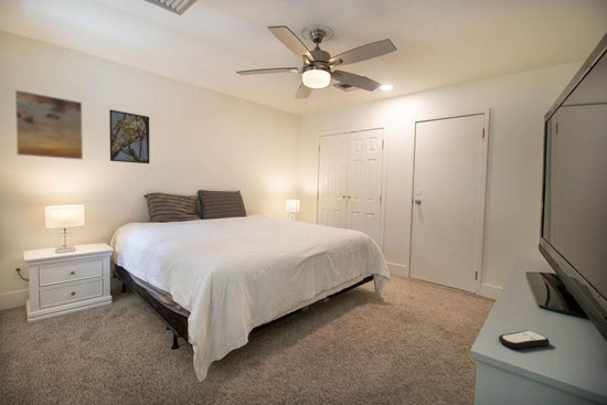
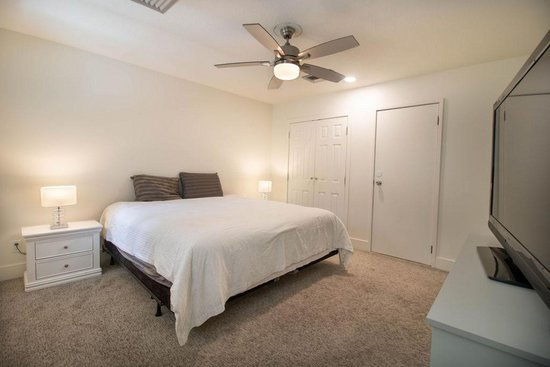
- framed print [108,109,150,164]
- remote control [498,329,551,350]
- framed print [14,89,84,161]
